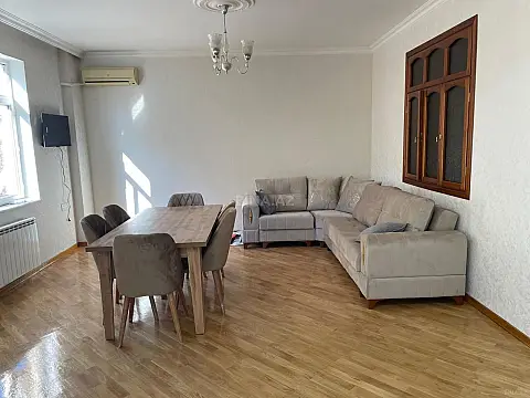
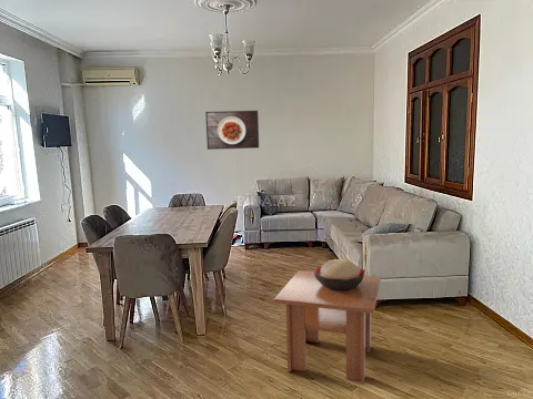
+ coffee table [273,269,382,385]
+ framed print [204,110,260,151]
+ decorative bowl [314,258,366,291]
